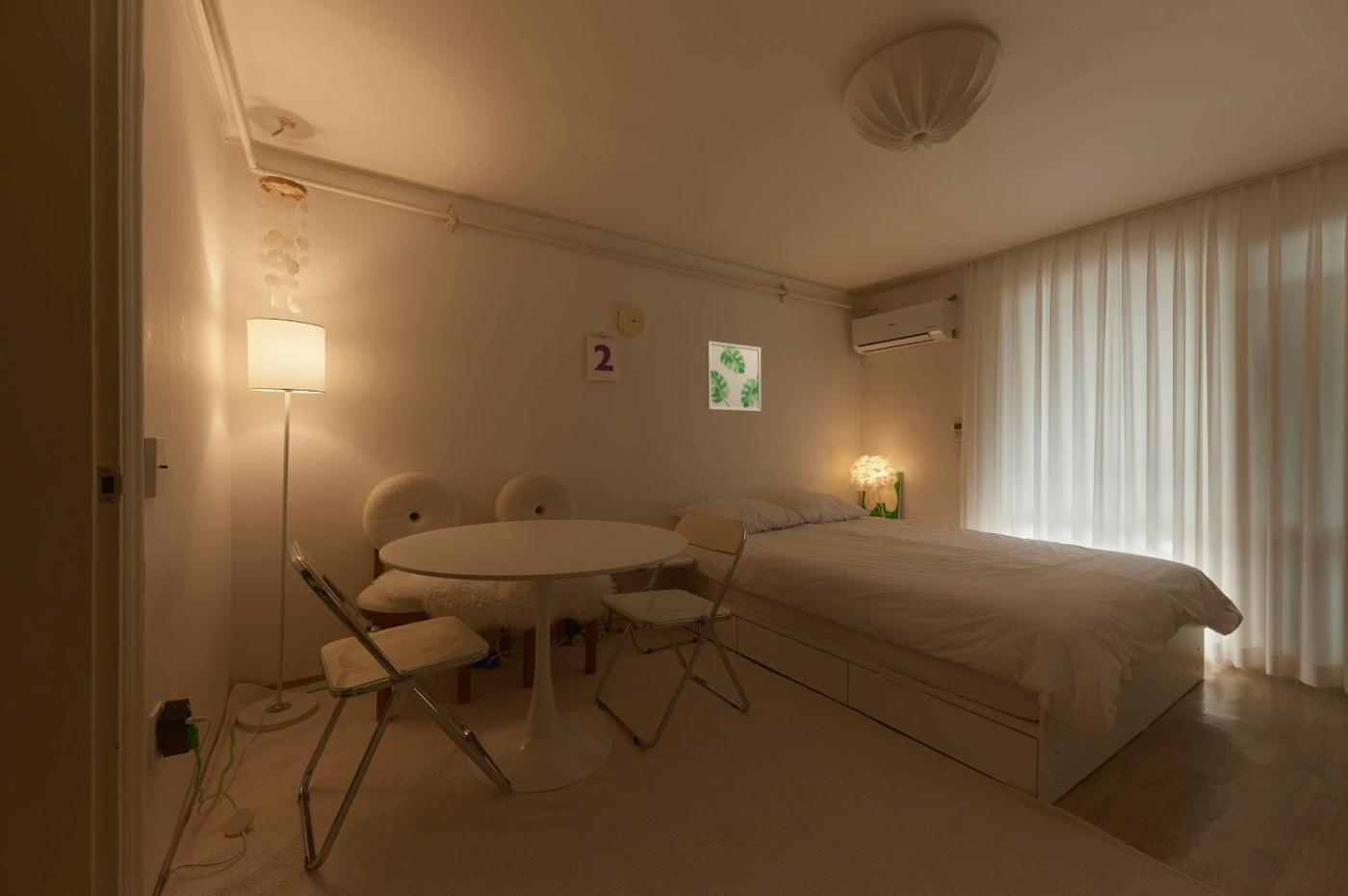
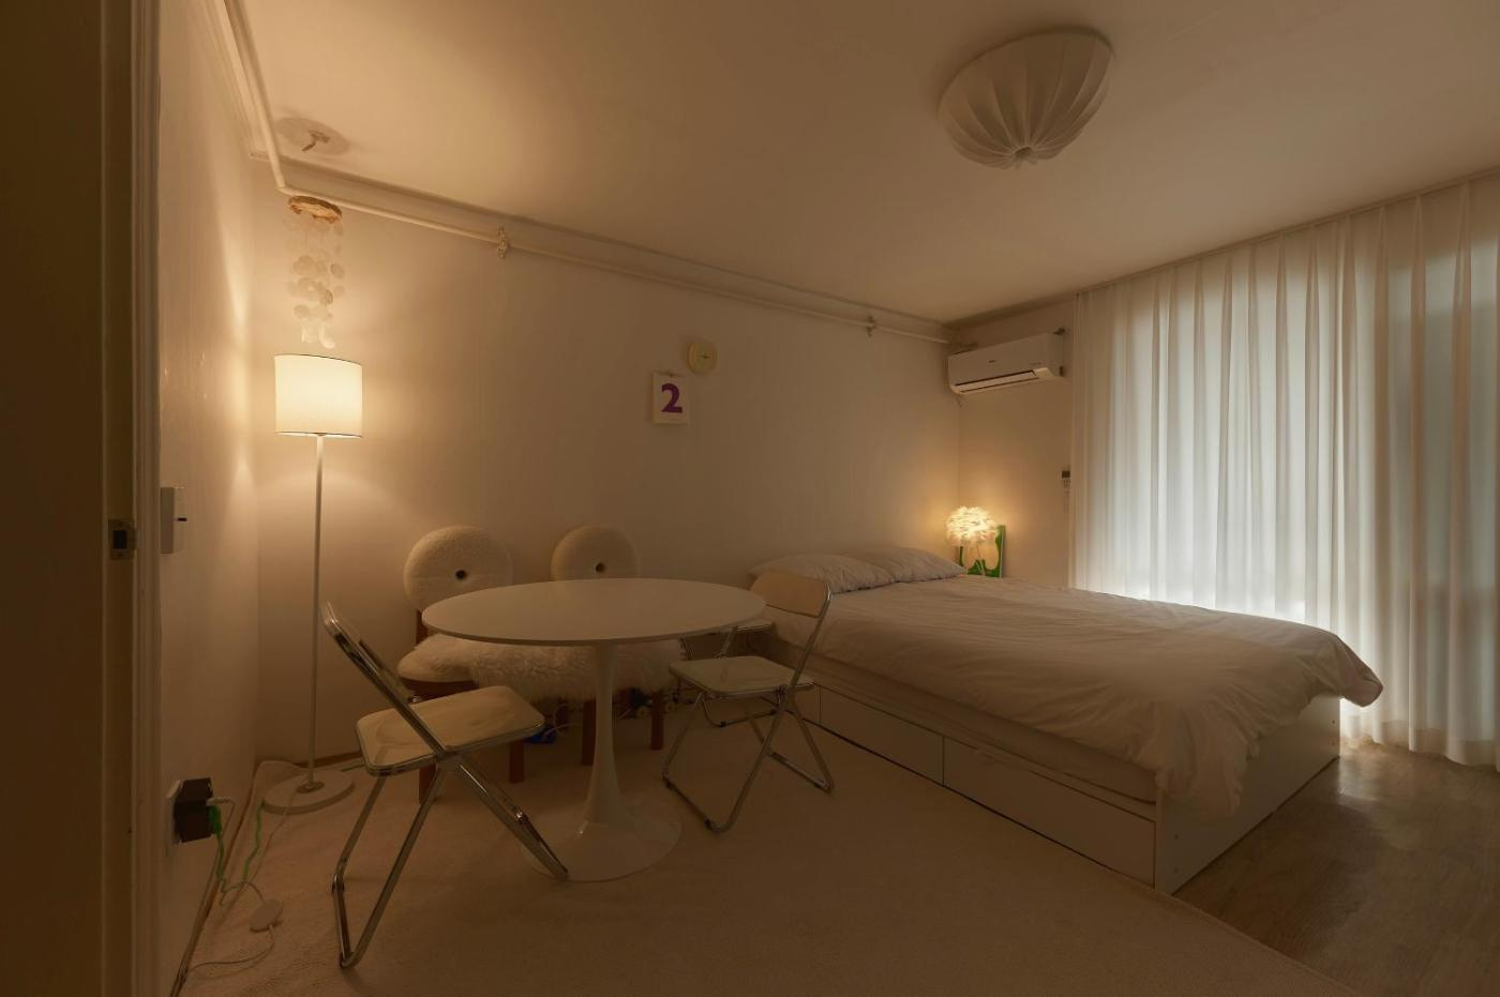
- wall art [705,340,762,413]
